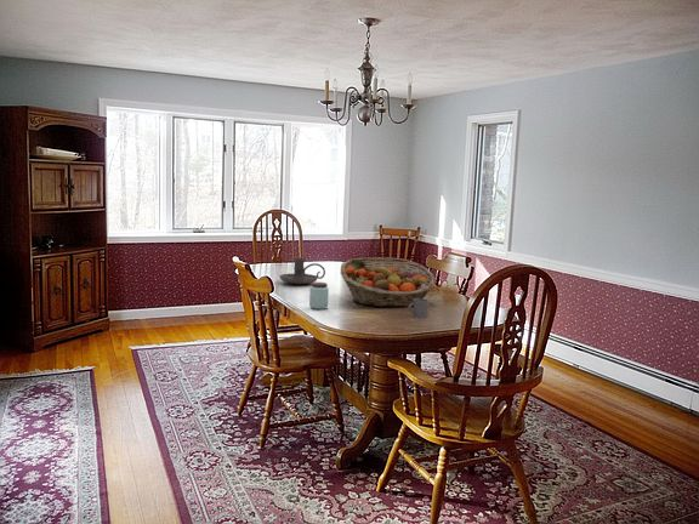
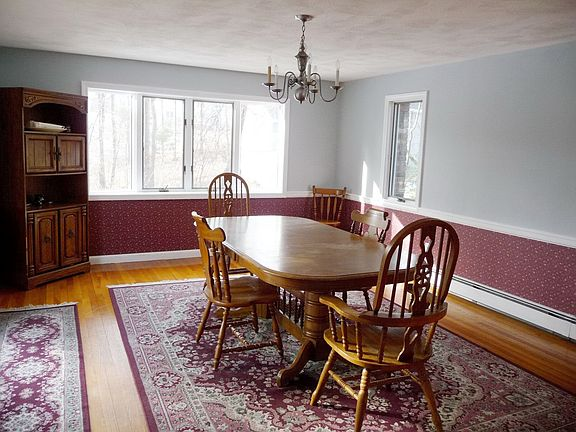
- peanut butter [308,281,330,311]
- fruit basket [340,256,437,308]
- candle holder [278,256,326,285]
- mug [408,298,430,319]
